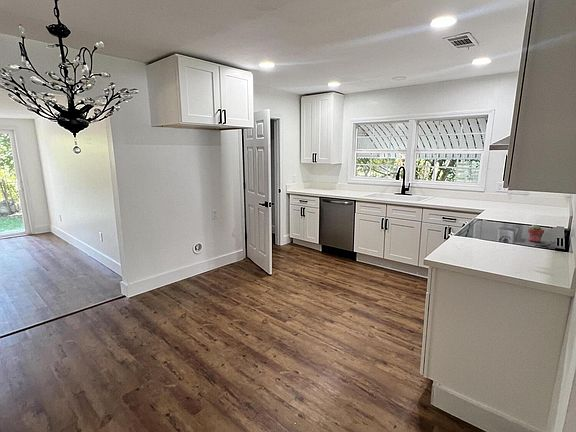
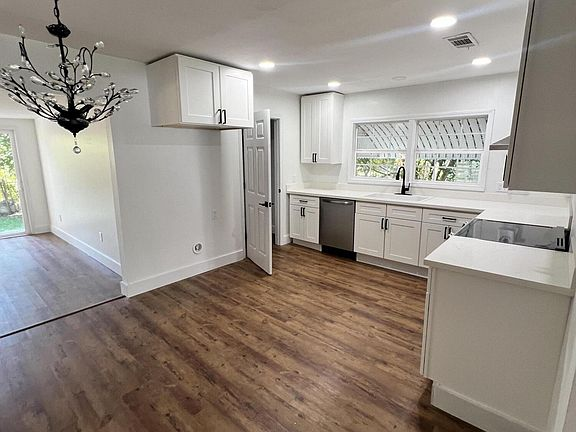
- potted succulent [527,223,545,243]
